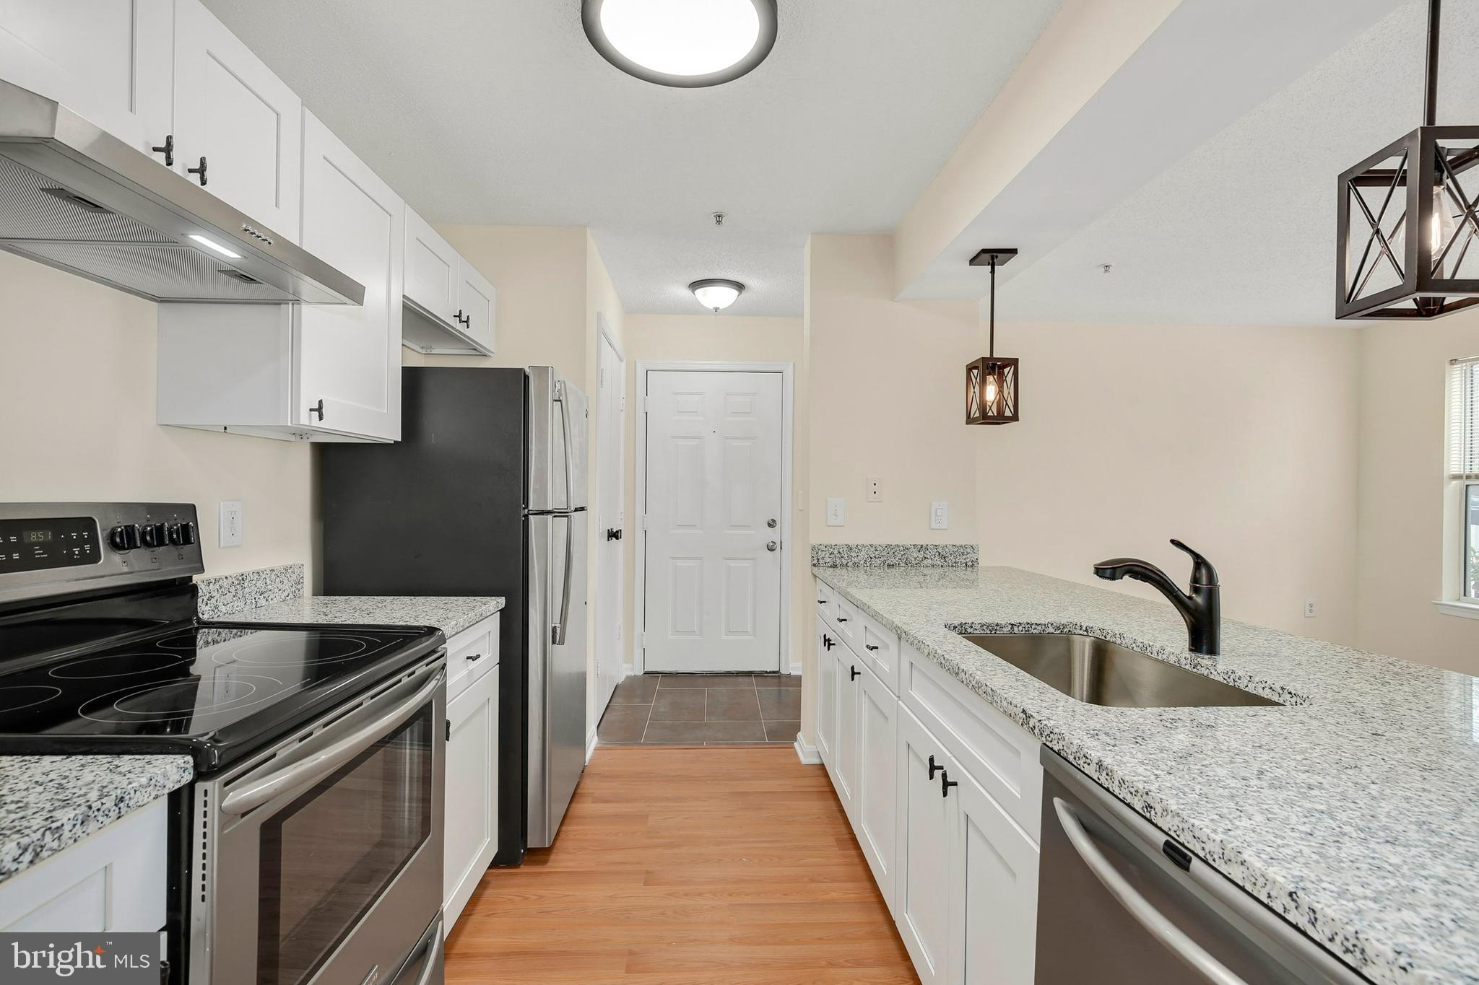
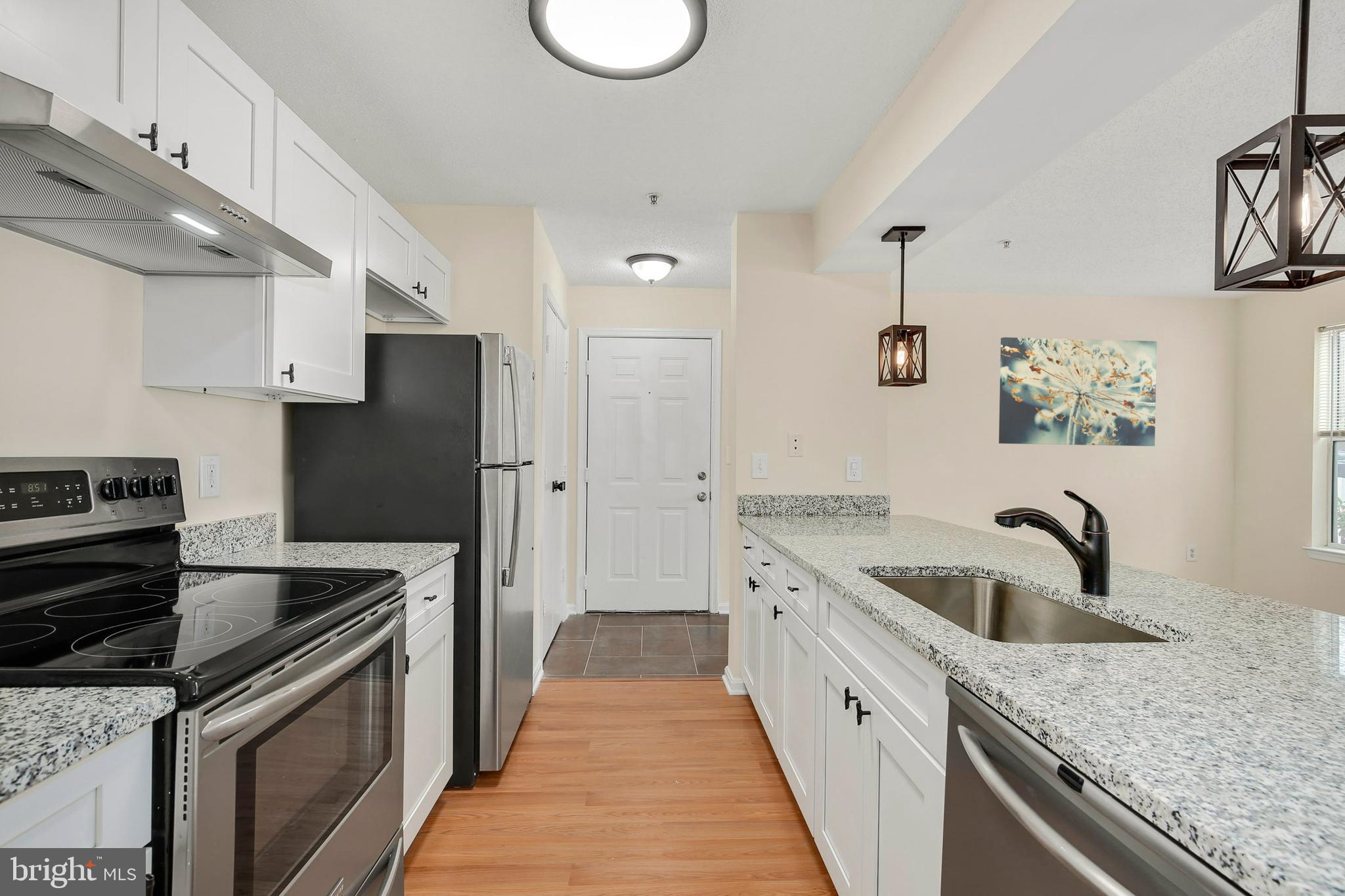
+ wall art [998,337,1157,447]
